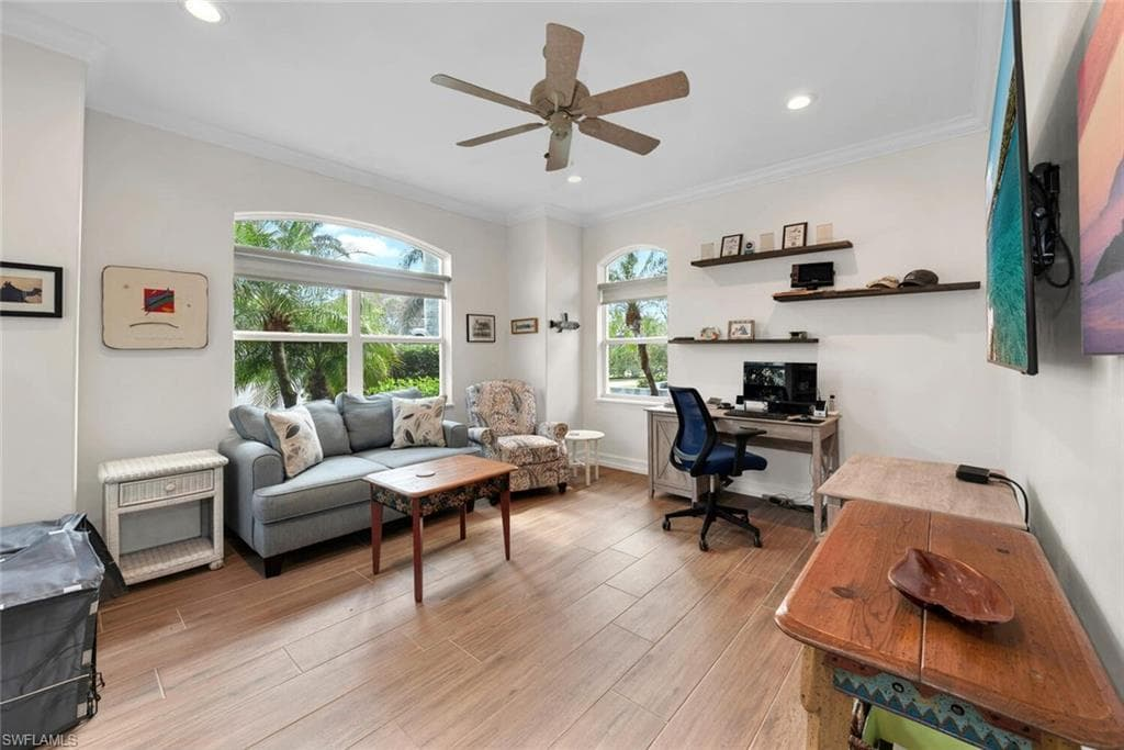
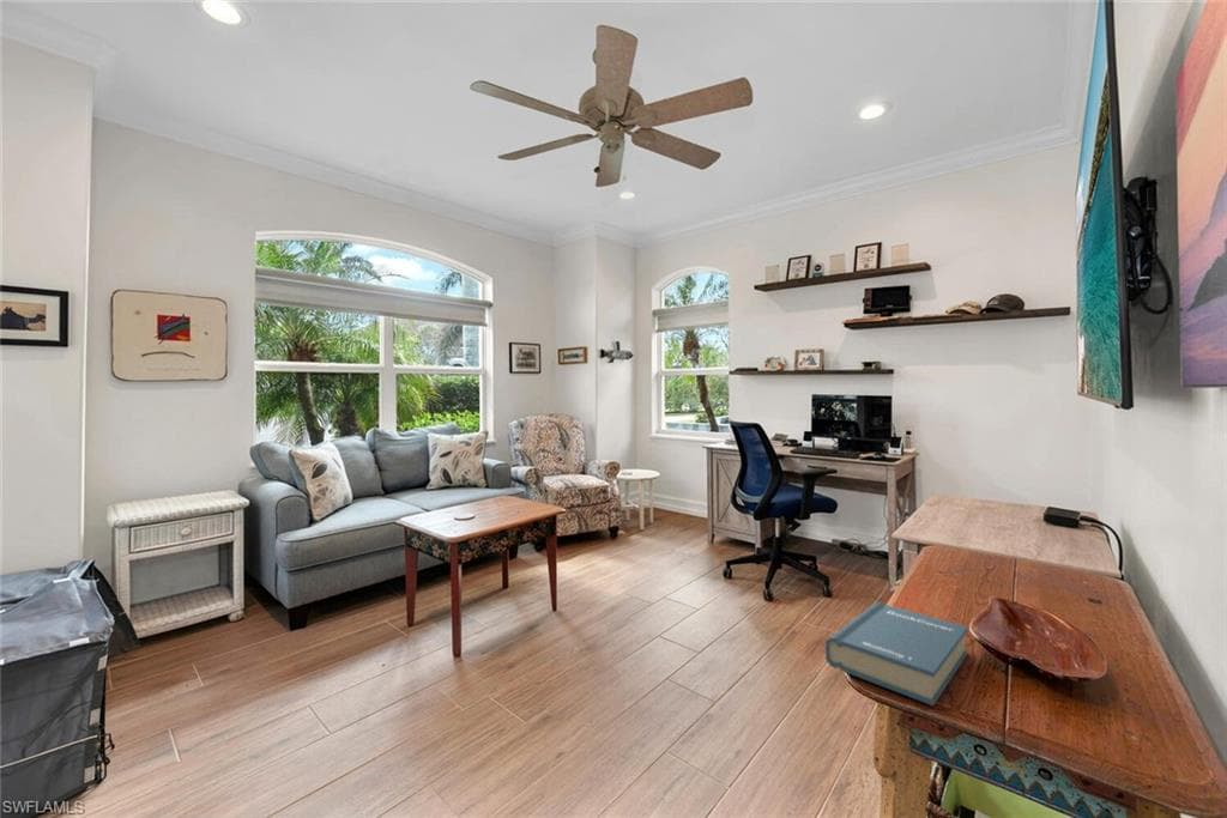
+ book [824,601,969,707]
